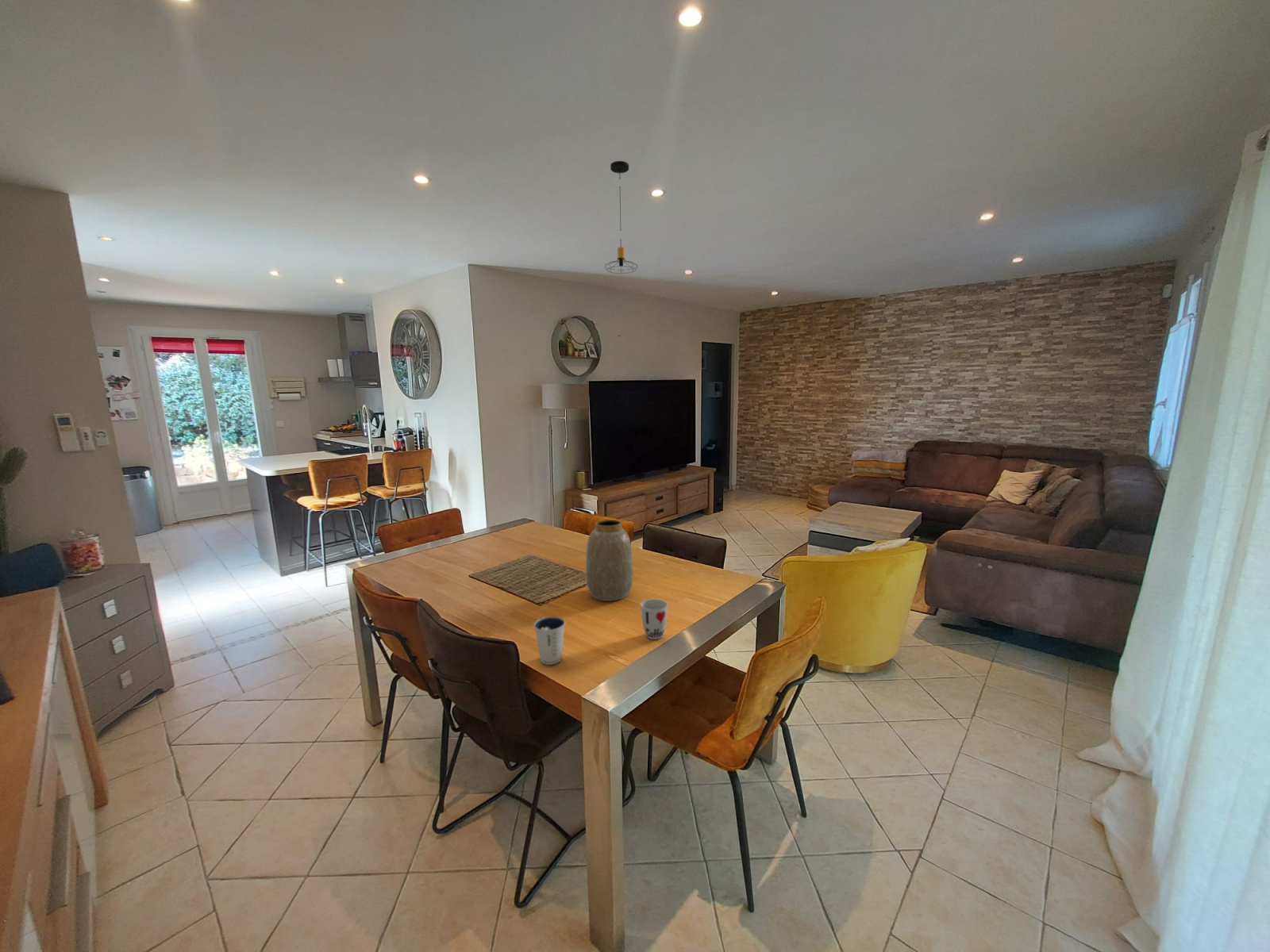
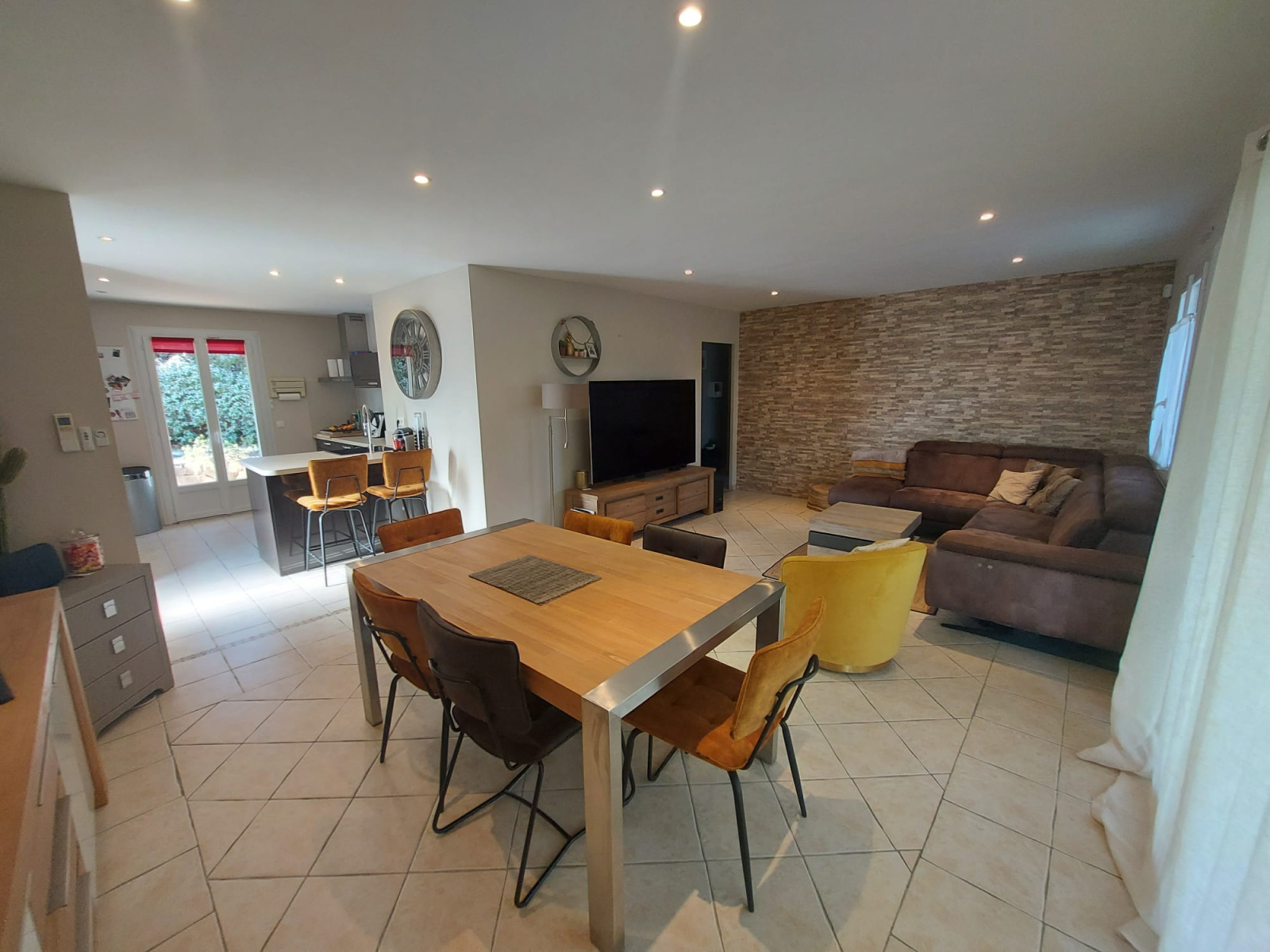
- dixie cup [533,616,566,666]
- cup [640,598,668,640]
- vase [585,519,634,602]
- pendant light [604,160,638,274]
